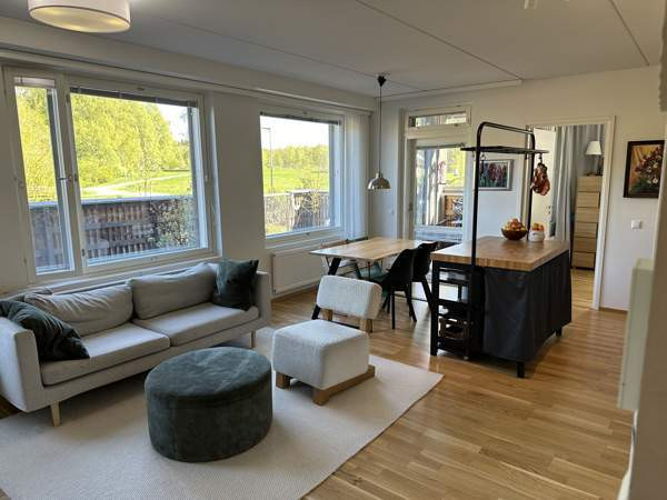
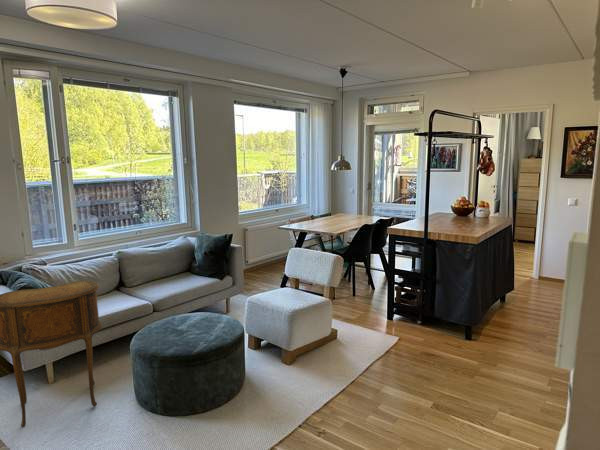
+ side table [0,280,103,428]
